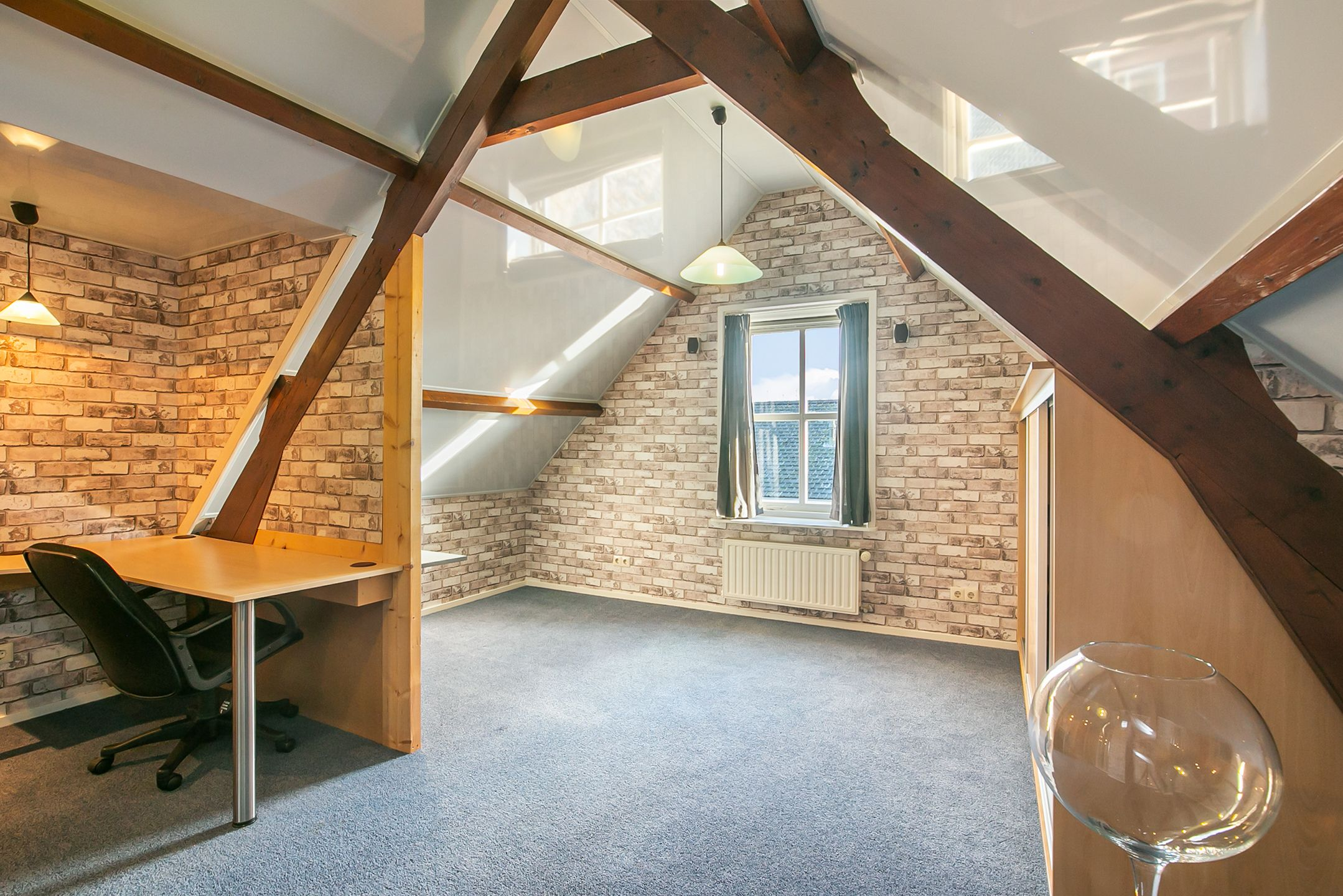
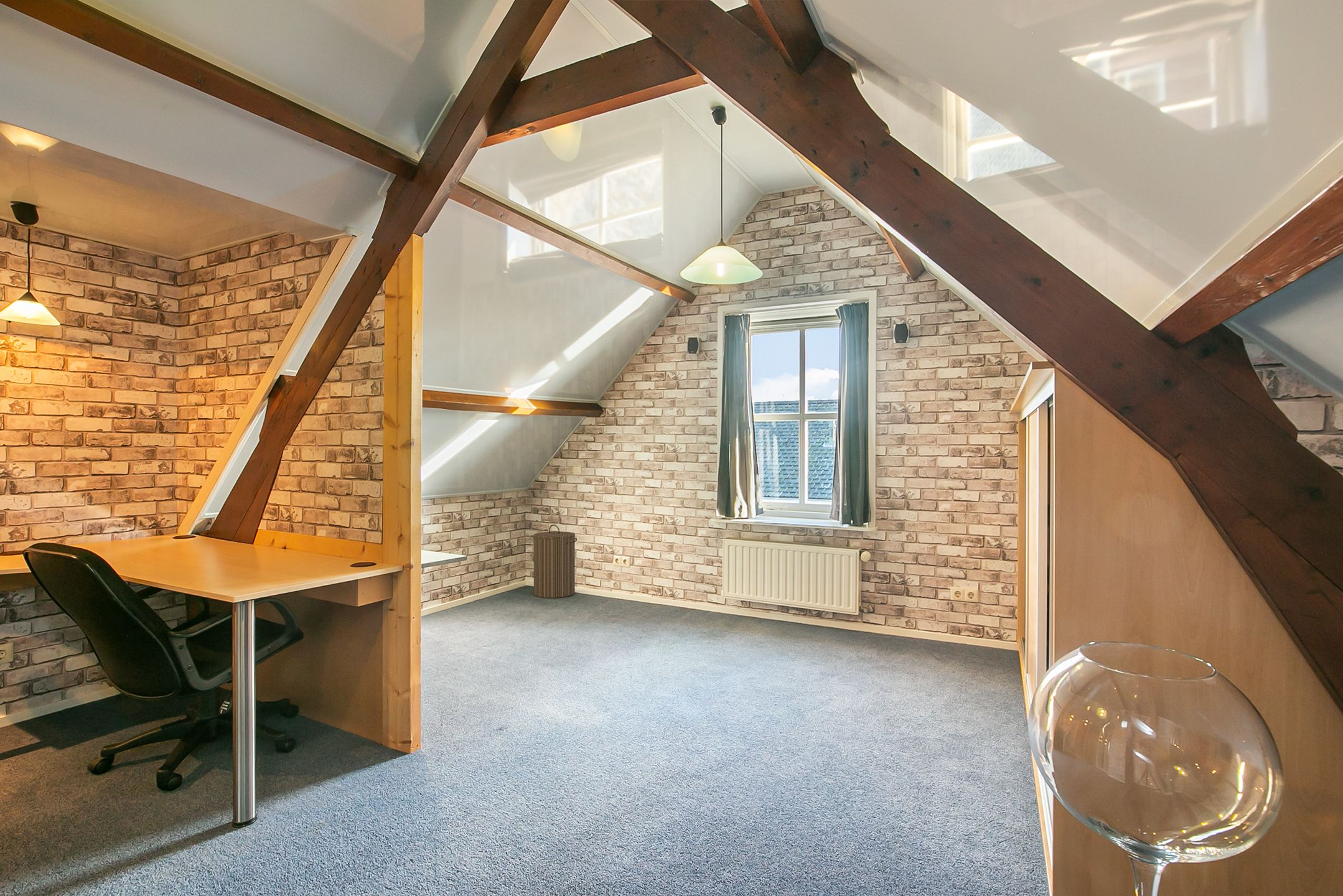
+ laundry hamper [532,524,578,599]
